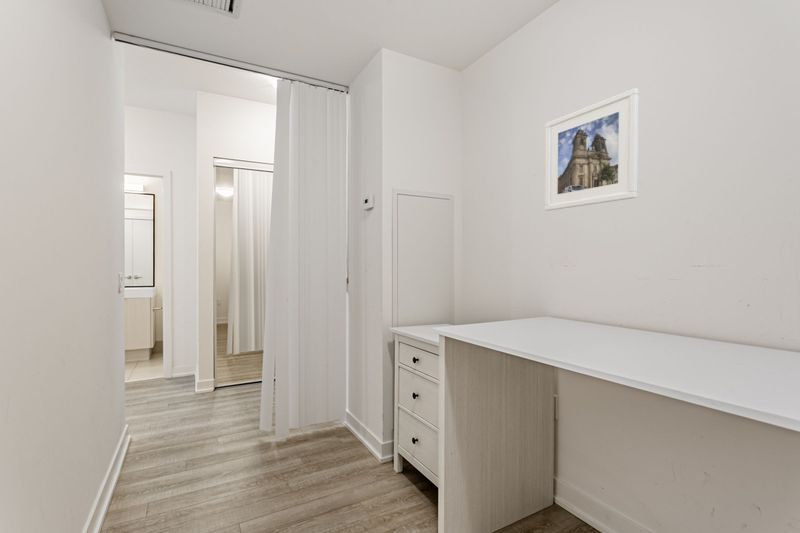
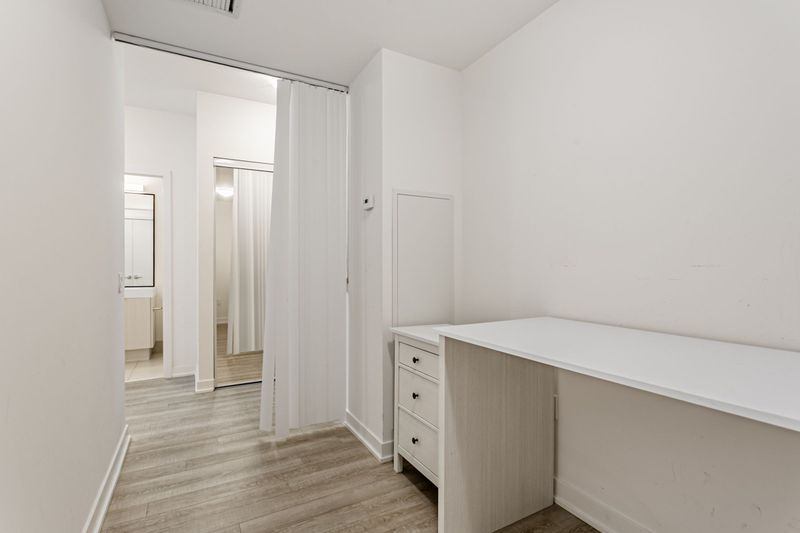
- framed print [544,87,640,212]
